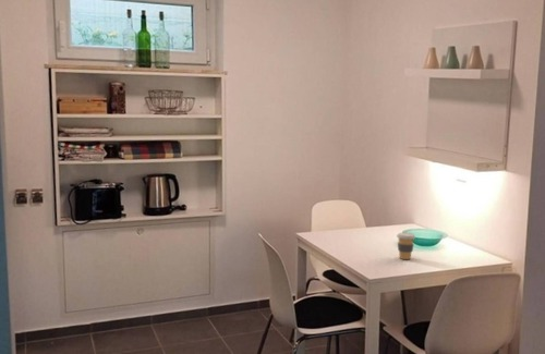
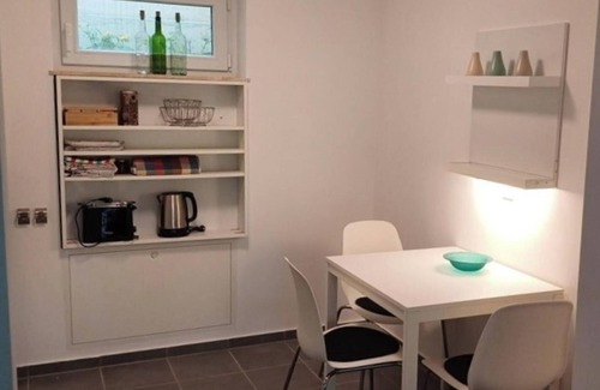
- coffee cup [396,232,416,260]
